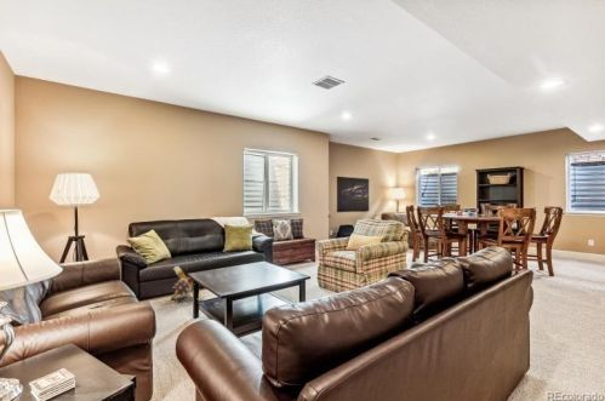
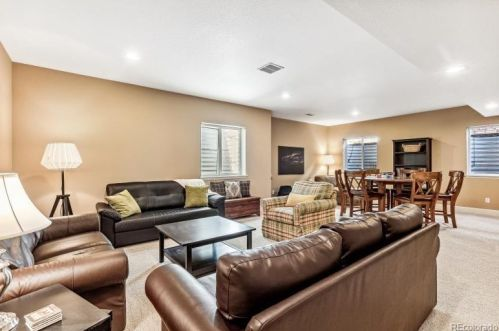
- plush toy [170,265,205,302]
